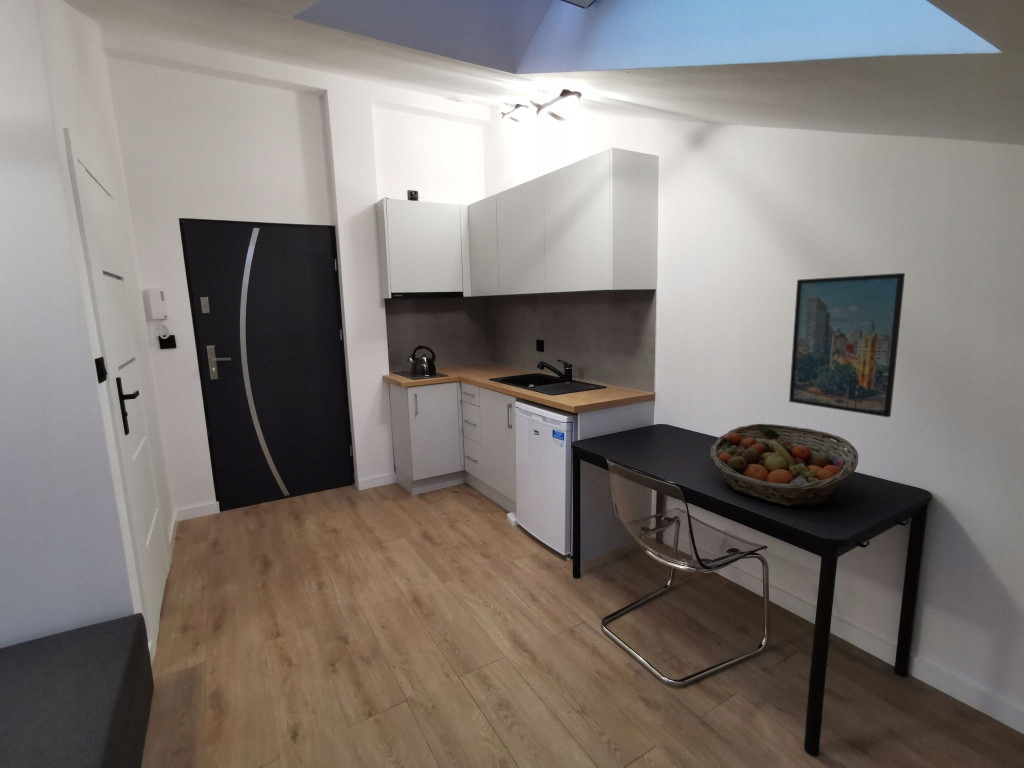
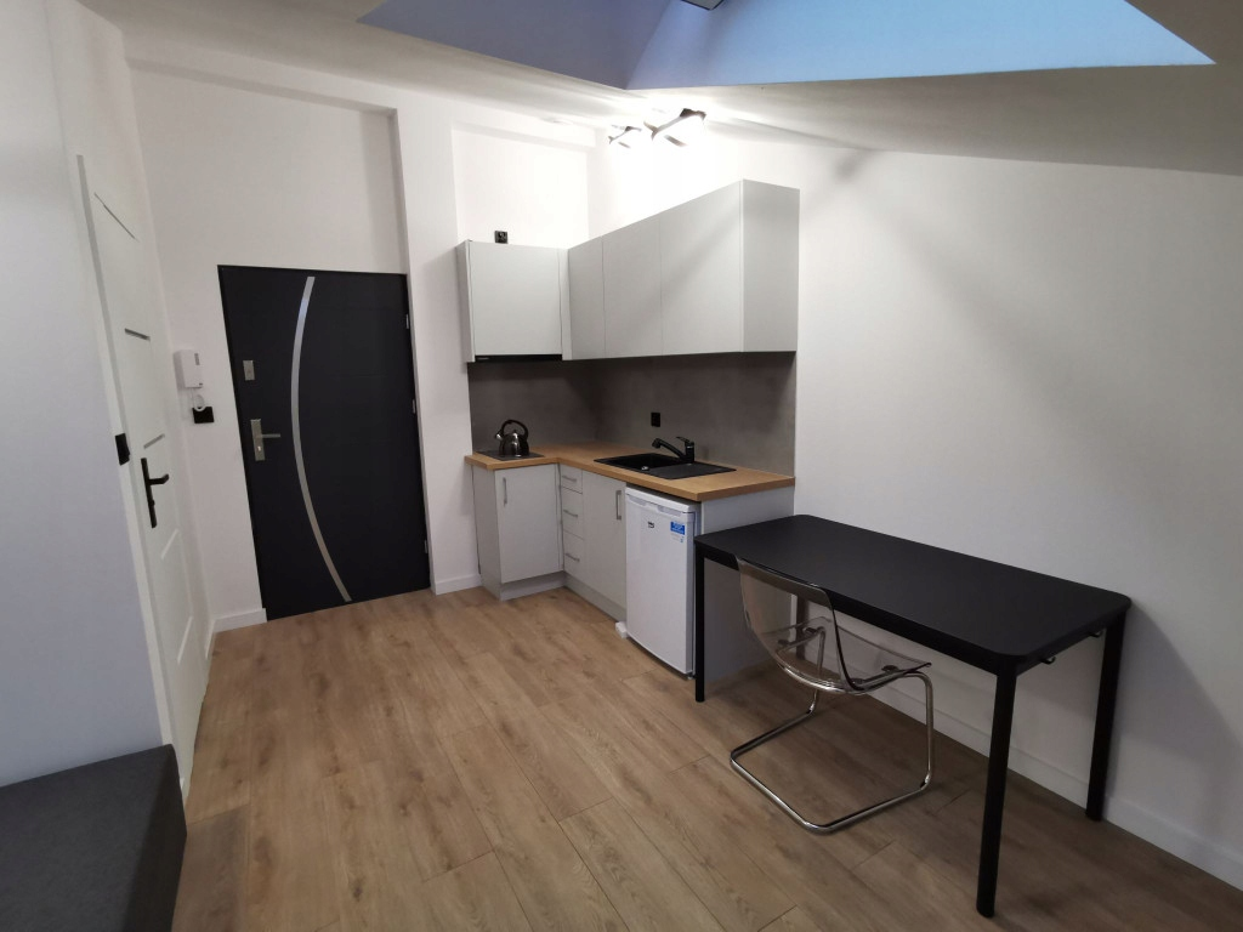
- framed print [788,272,906,418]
- fruit basket [709,423,859,508]
